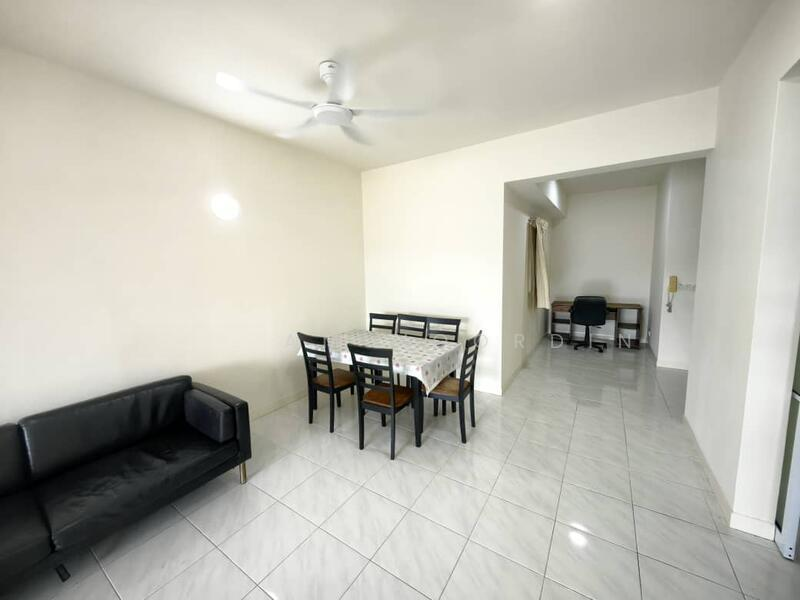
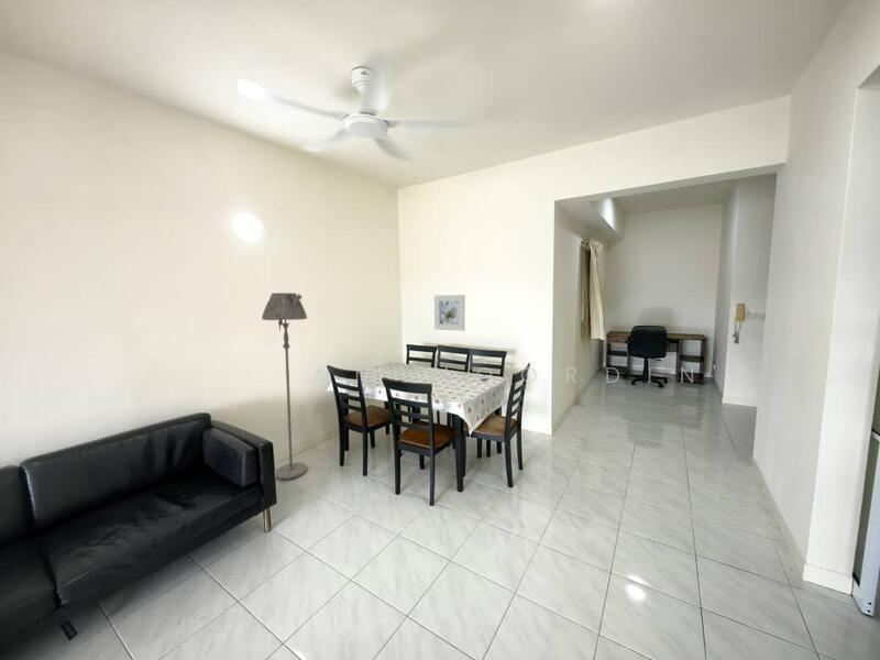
+ floor lamp [261,292,309,481]
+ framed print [433,294,466,332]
